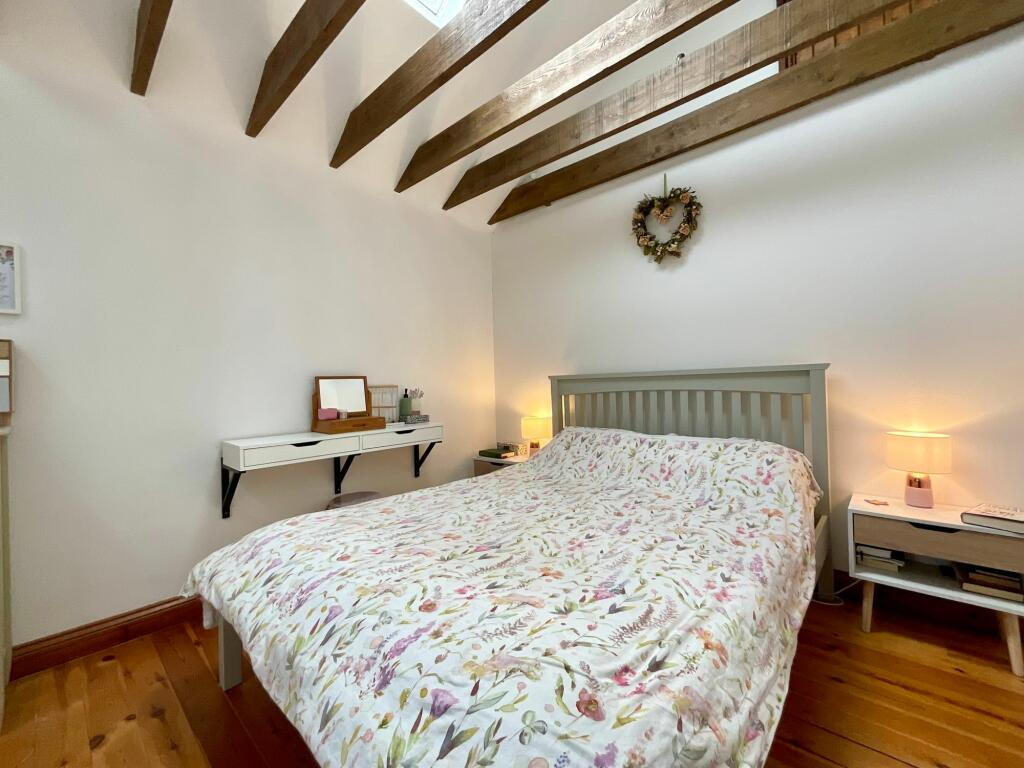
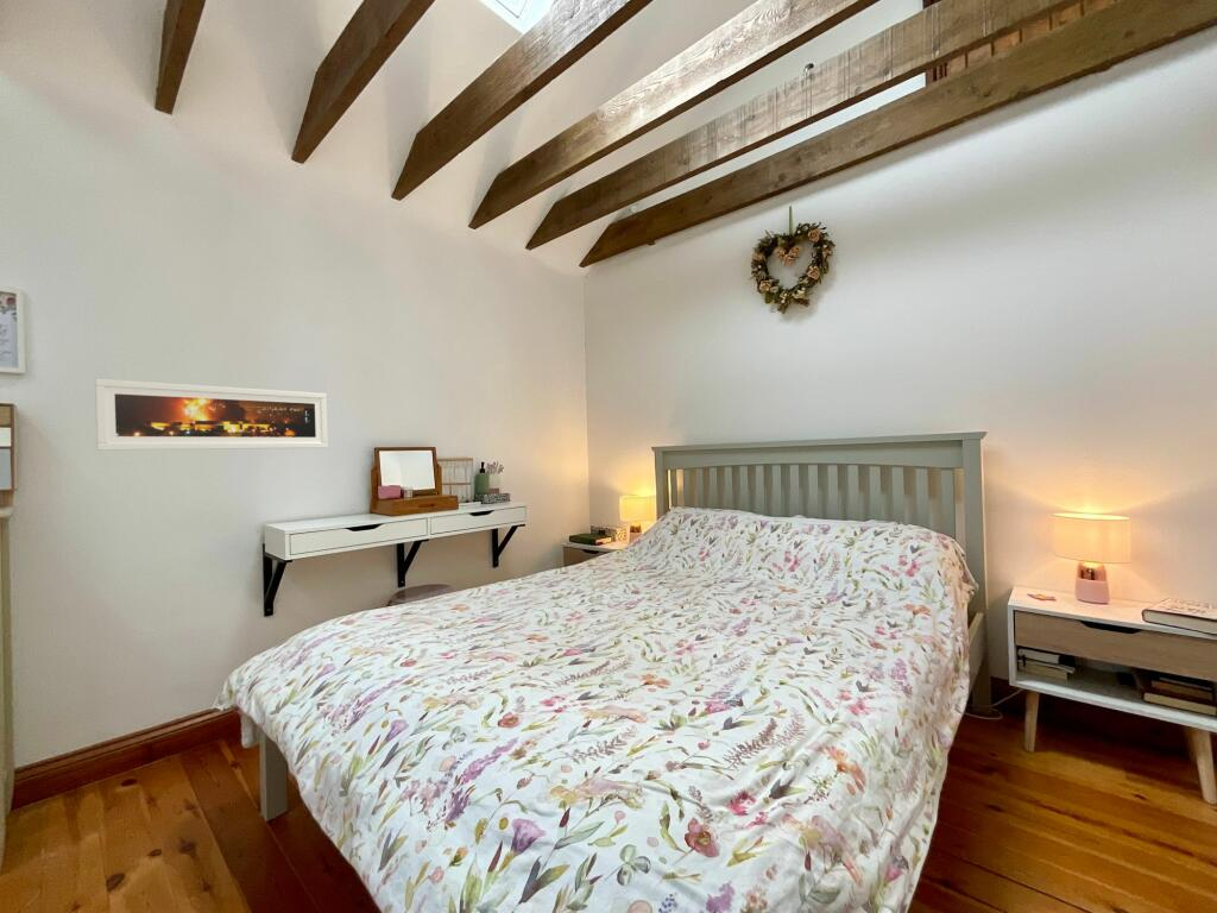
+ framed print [94,378,329,452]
